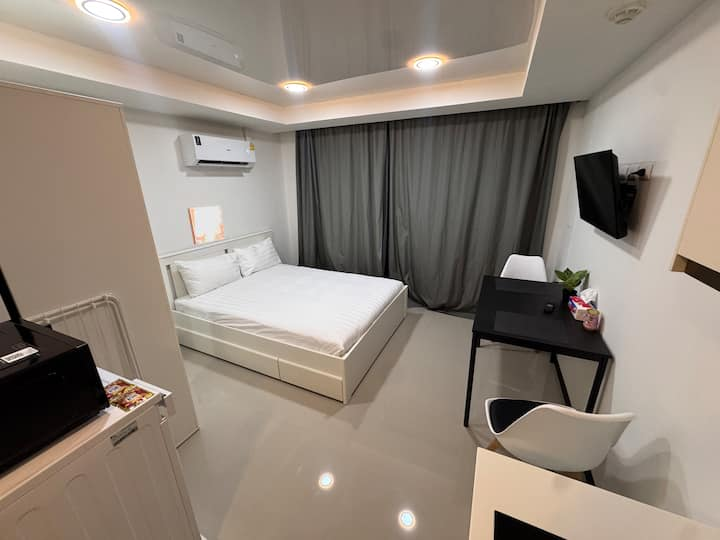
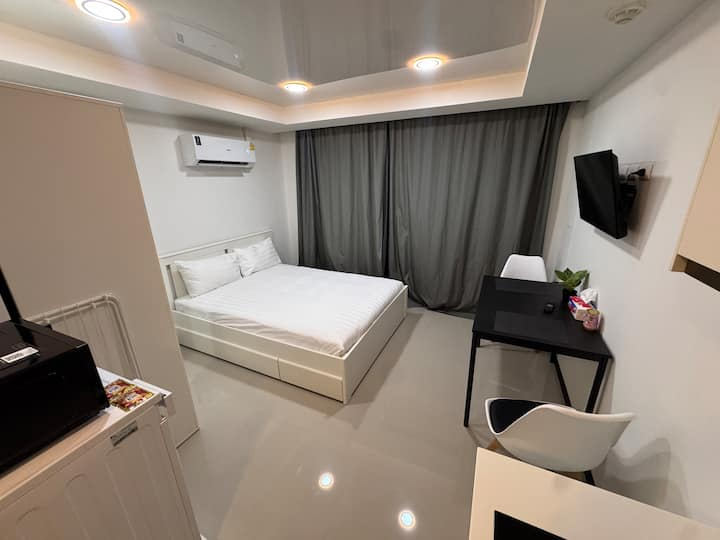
- wall art [186,205,226,246]
